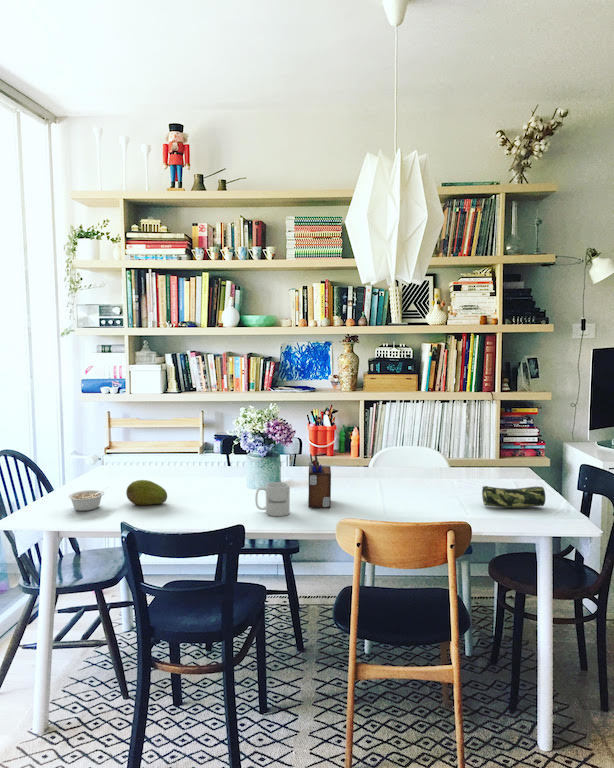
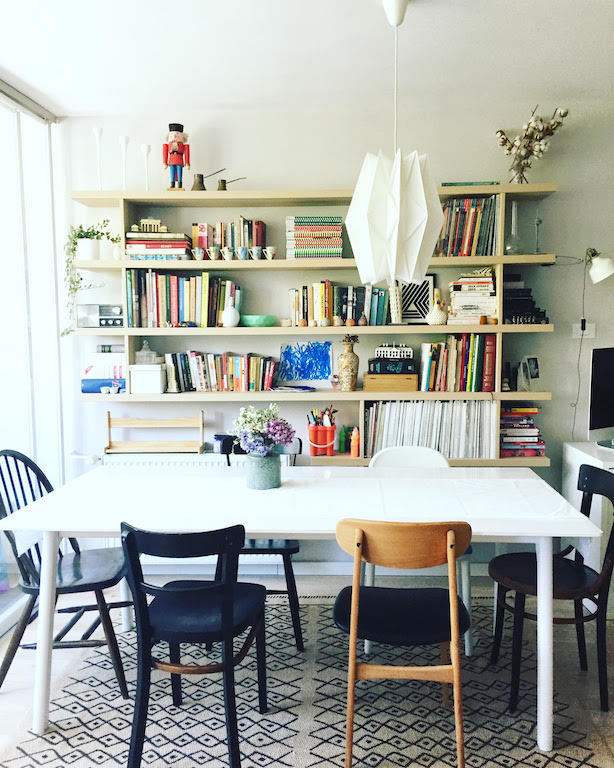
- desk organizer [307,453,332,509]
- fruit [125,479,168,506]
- legume [67,486,110,512]
- pencil case [481,485,546,509]
- mug [254,481,291,517]
